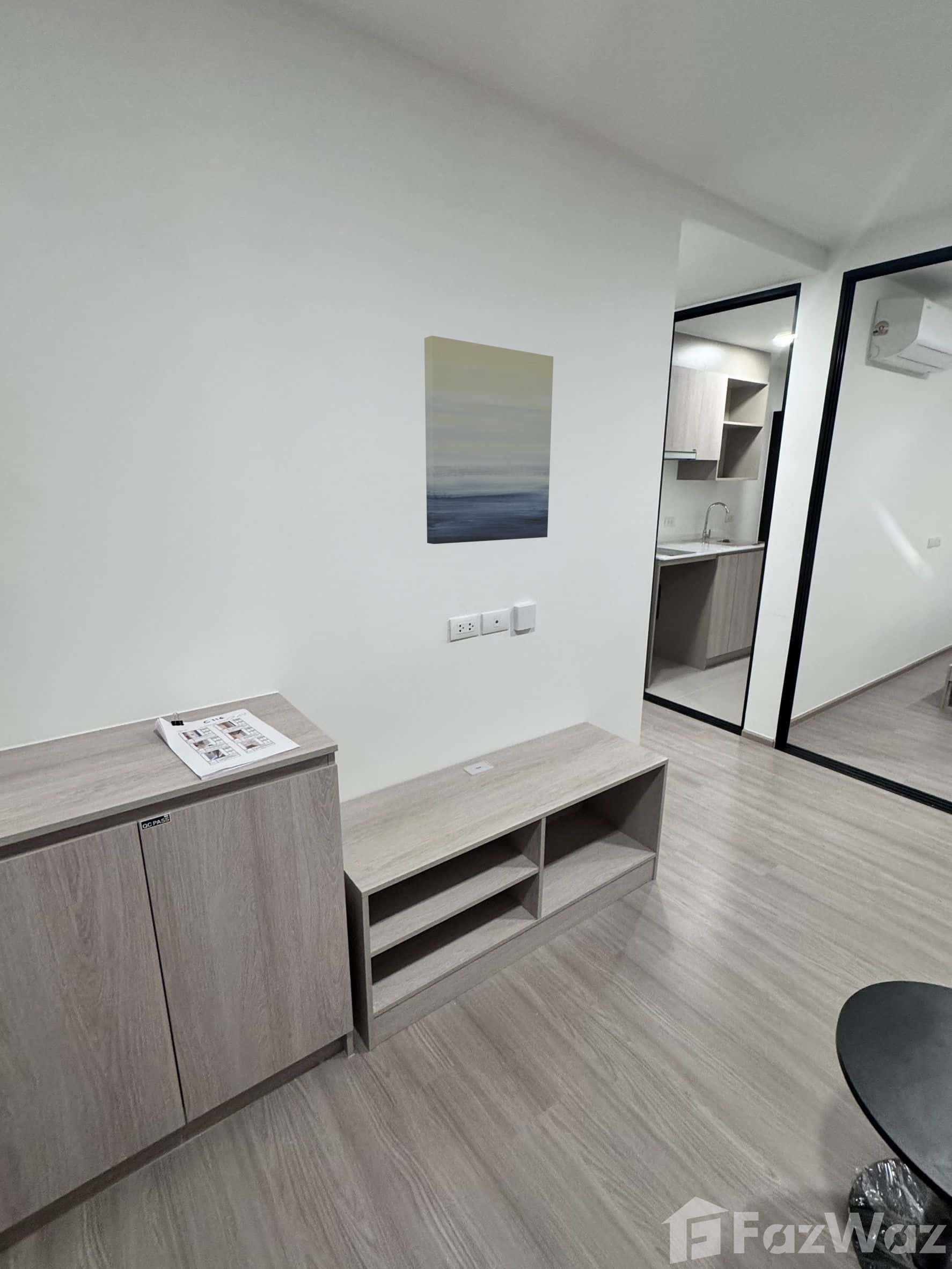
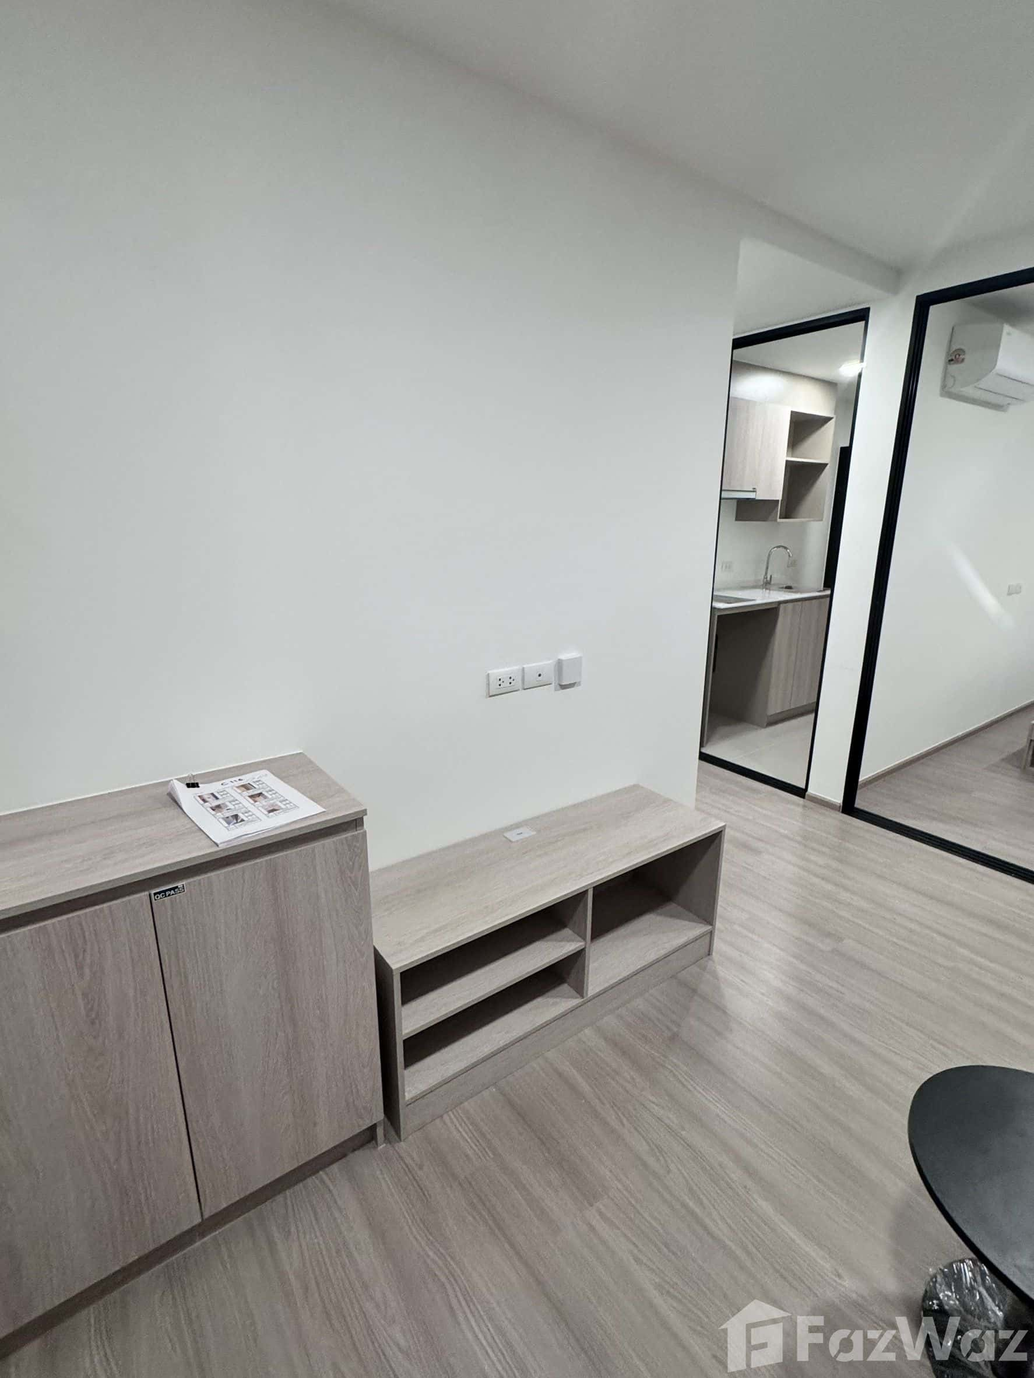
- wall art [424,335,554,545]
